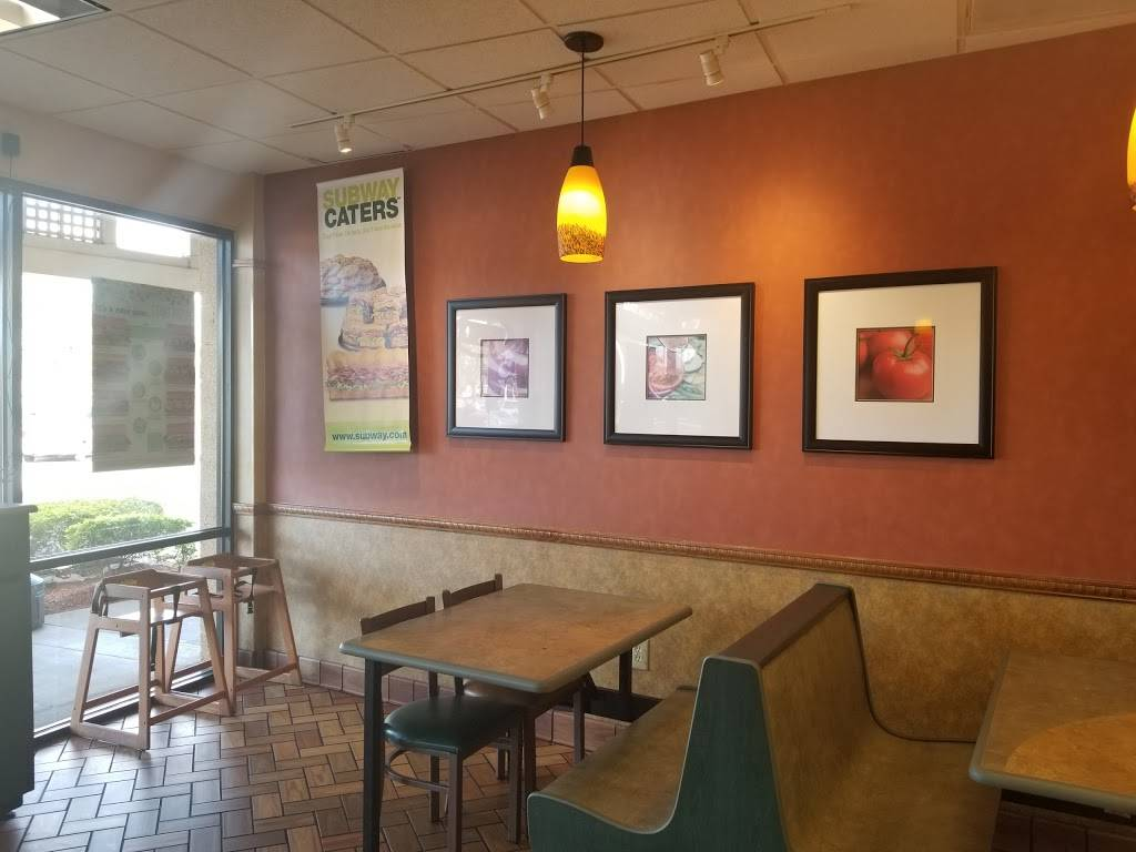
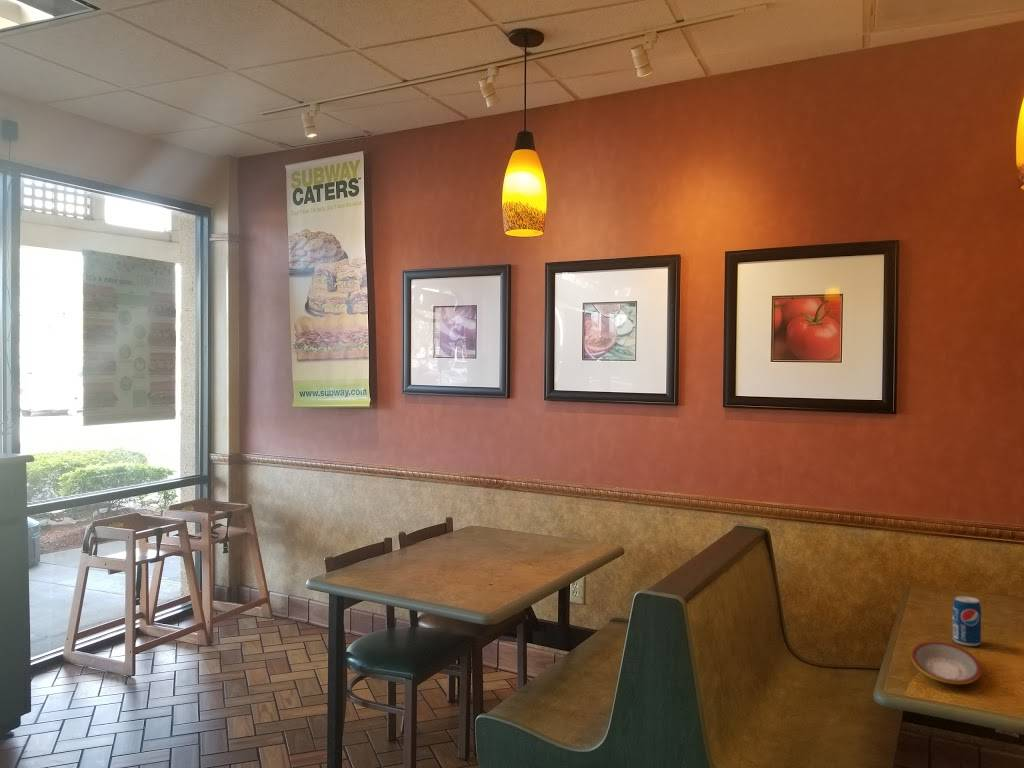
+ beverage can [951,595,982,647]
+ plate [911,641,982,685]
